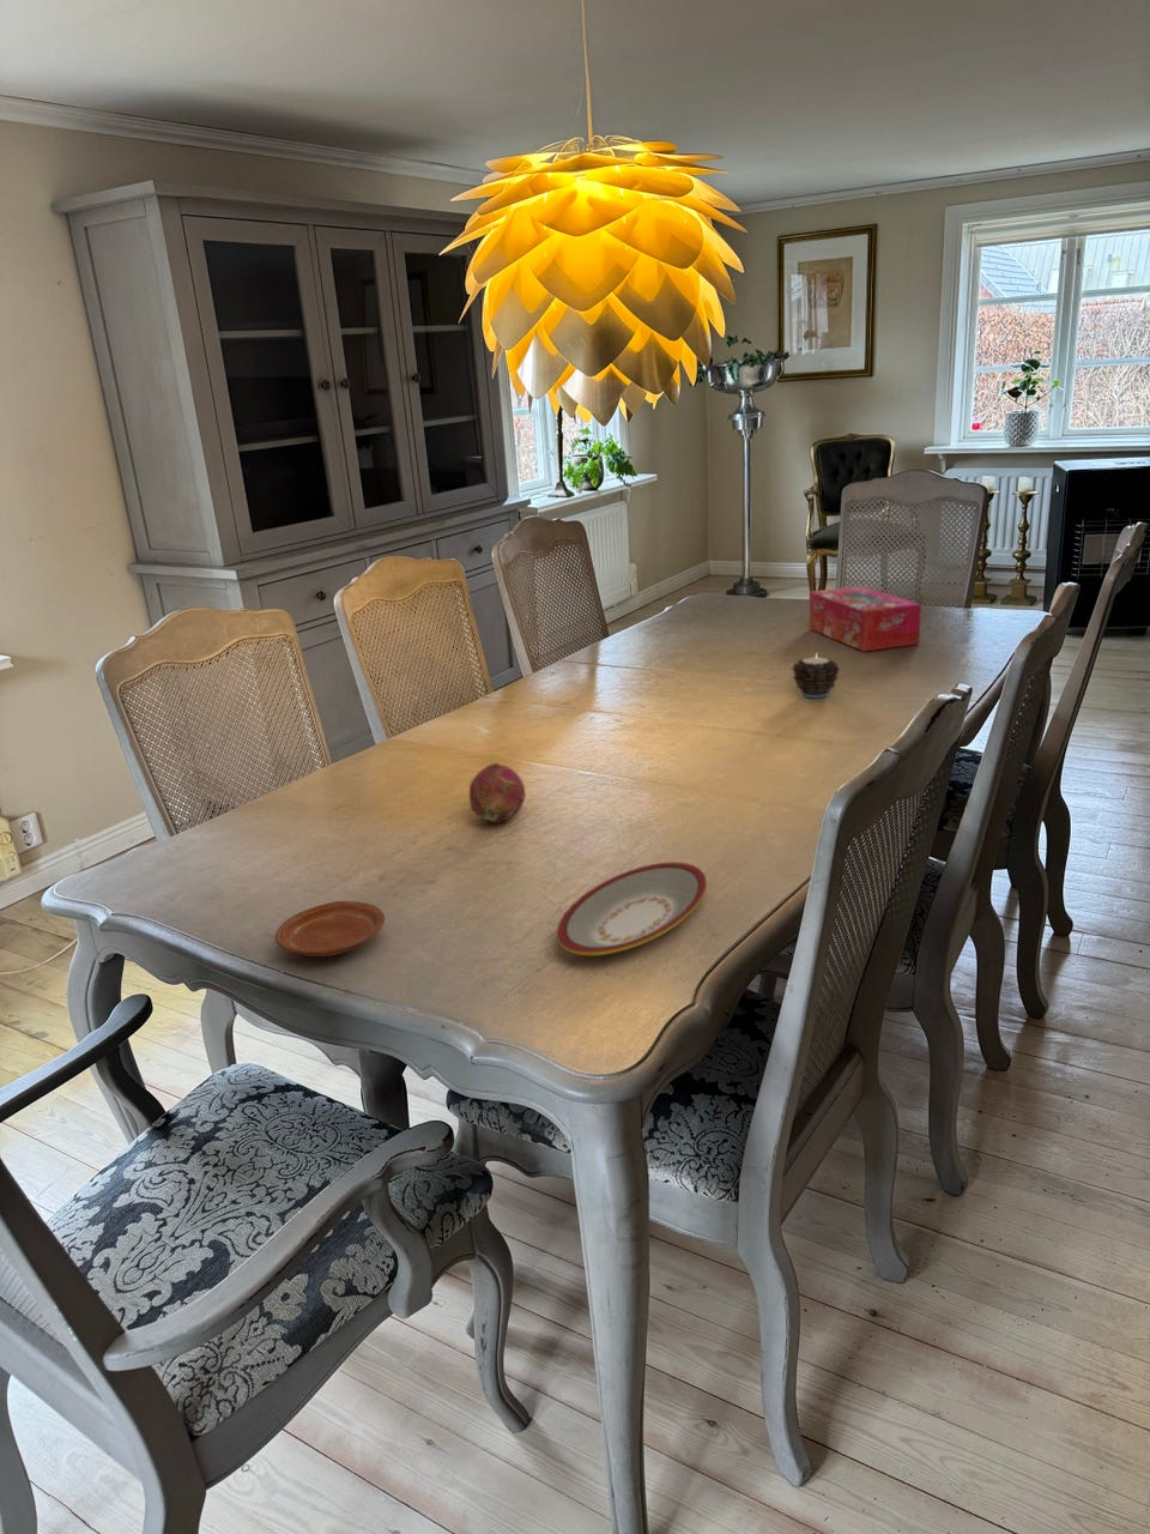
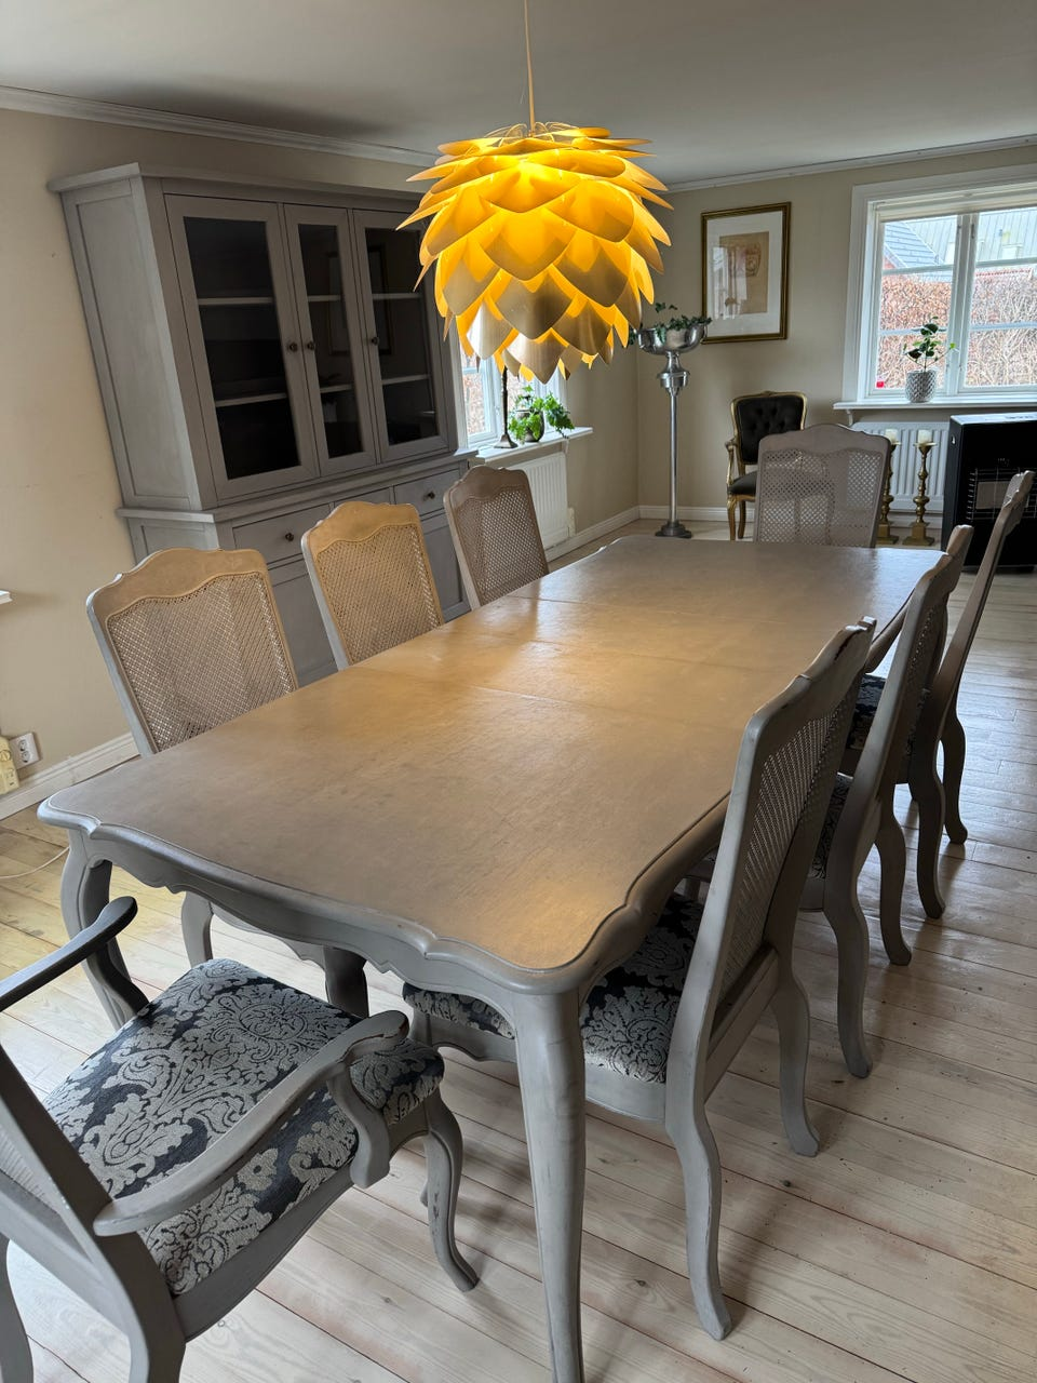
- plate [556,860,708,957]
- tissue box [808,585,923,652]
- plate [274,900,385,958]
- candle [790,652,841,698]
- fruit [469,762,527,825]
